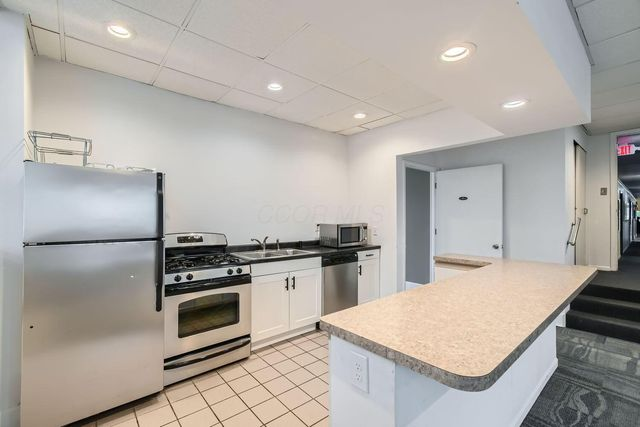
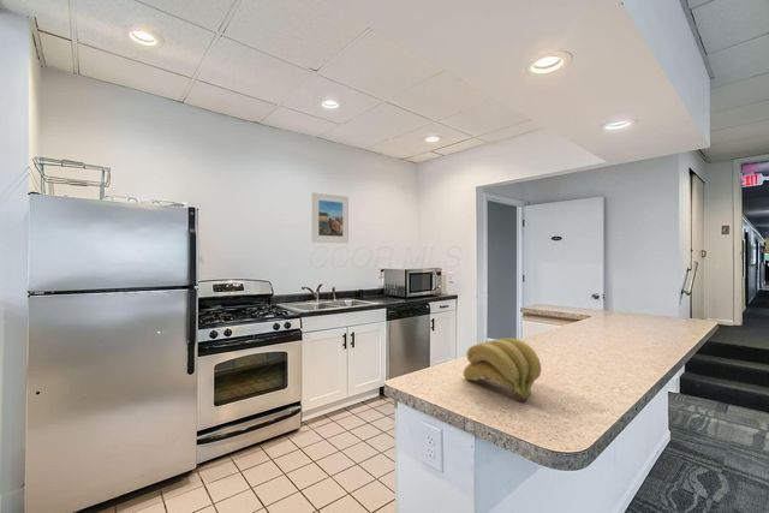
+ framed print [311,191,350,244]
+ banana bunch [463,336,542,404]
